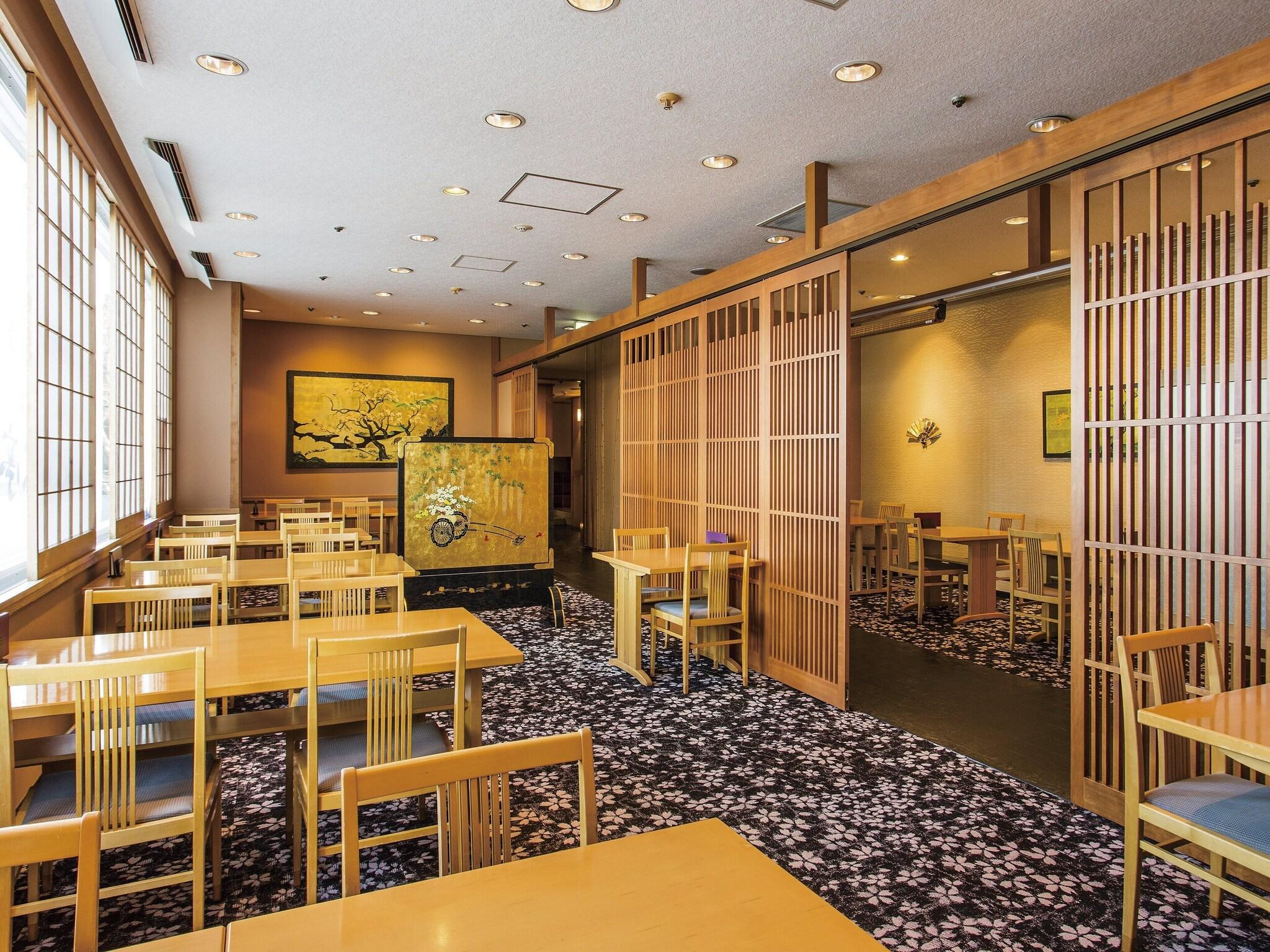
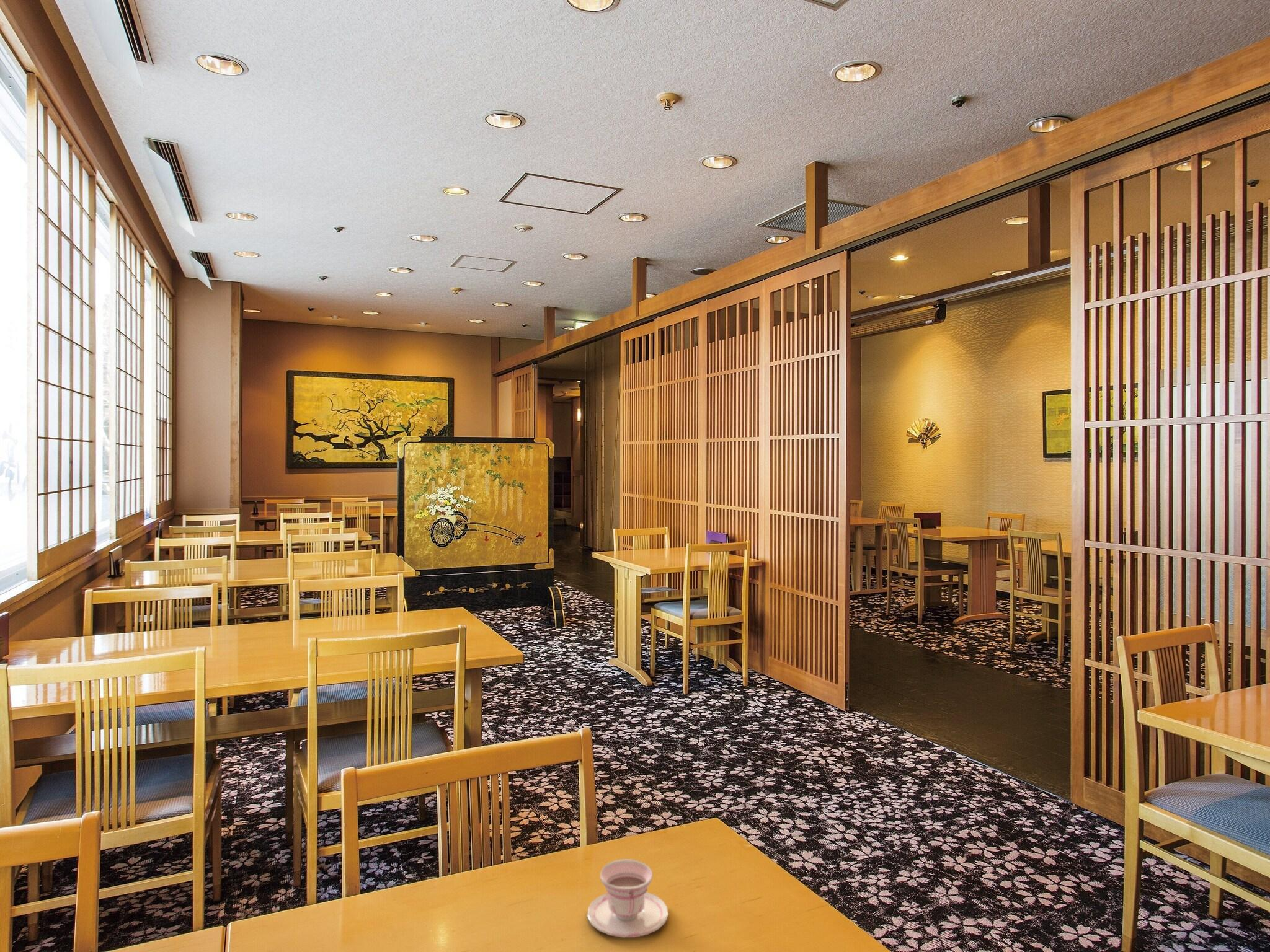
+ teacup [587,858,669,938]
